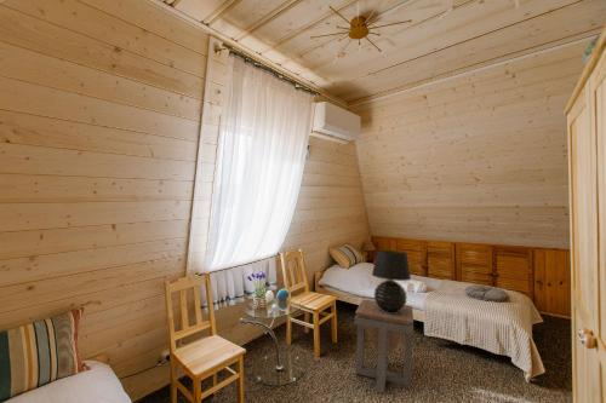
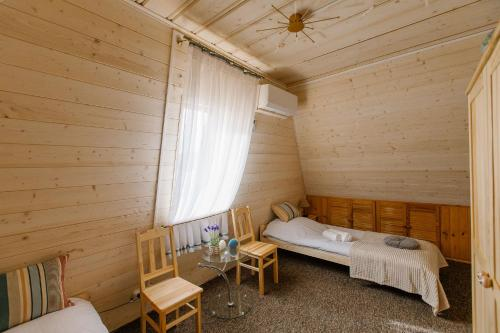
- table lamp [371,248,412,313]
- side table [353,298,415,395]
